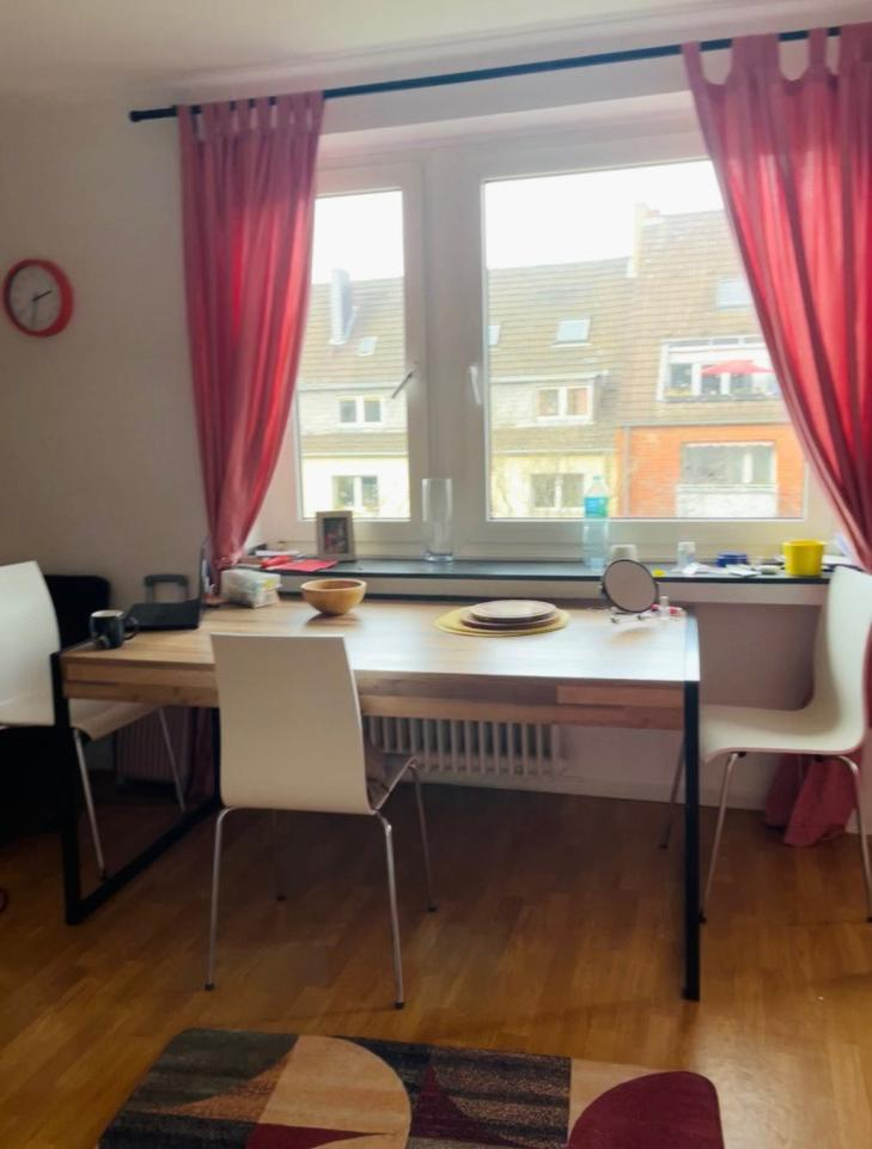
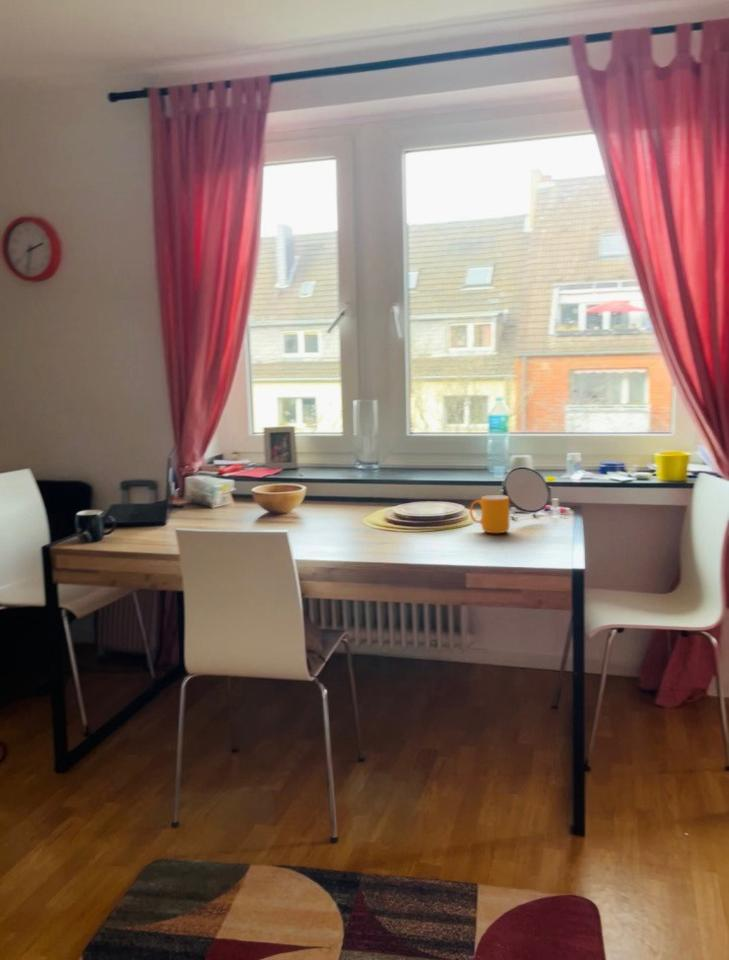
+ mug [469,494,510,534]
